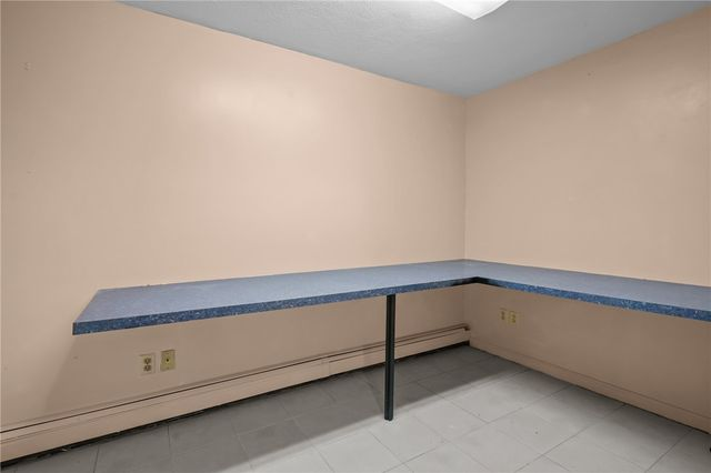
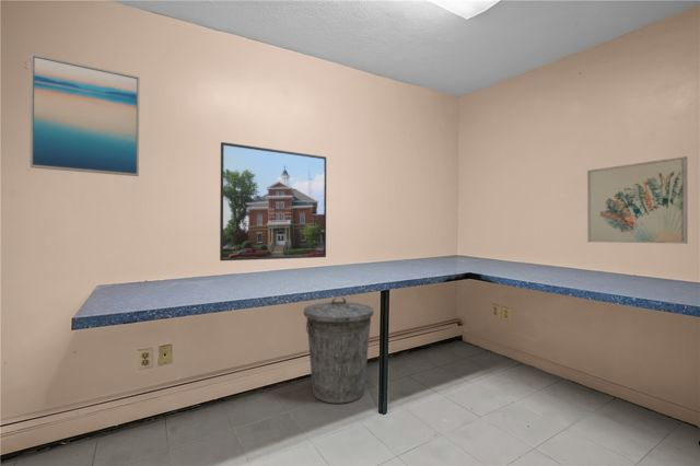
+ trash can [303,295,374,405]
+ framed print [219,141,327,261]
+ wall art [586,155,689,245]
+ wall art [28,53,141,177]
